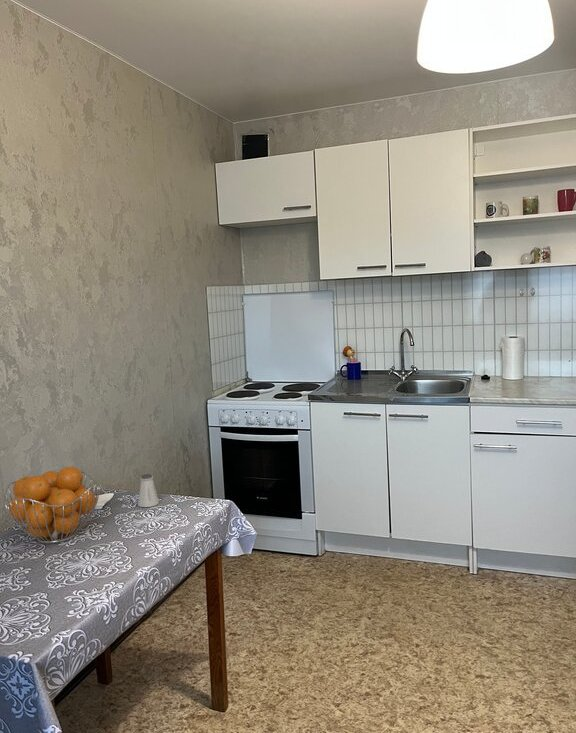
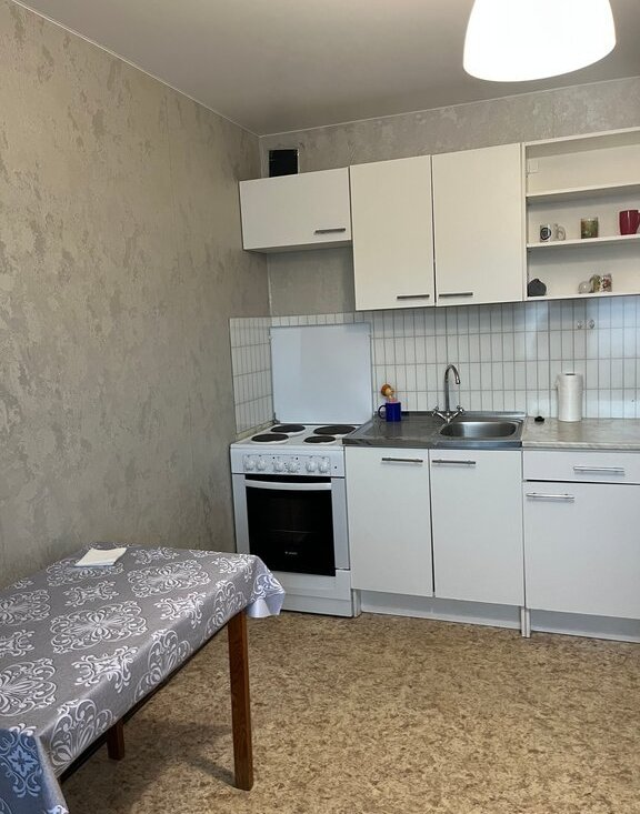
- saltshaker [137,473,160,508]
- fruit basket [3,466,102,545]
